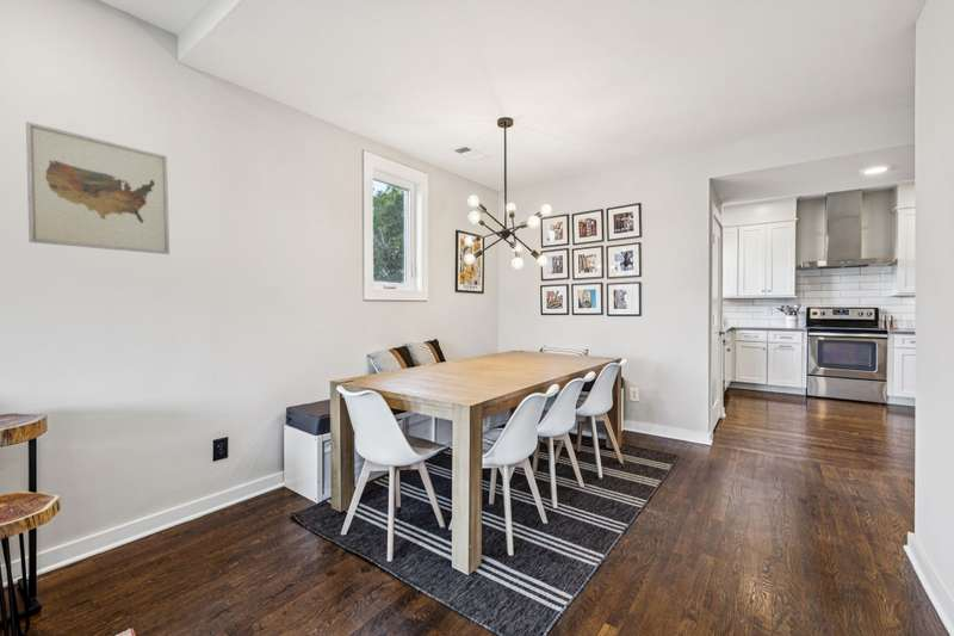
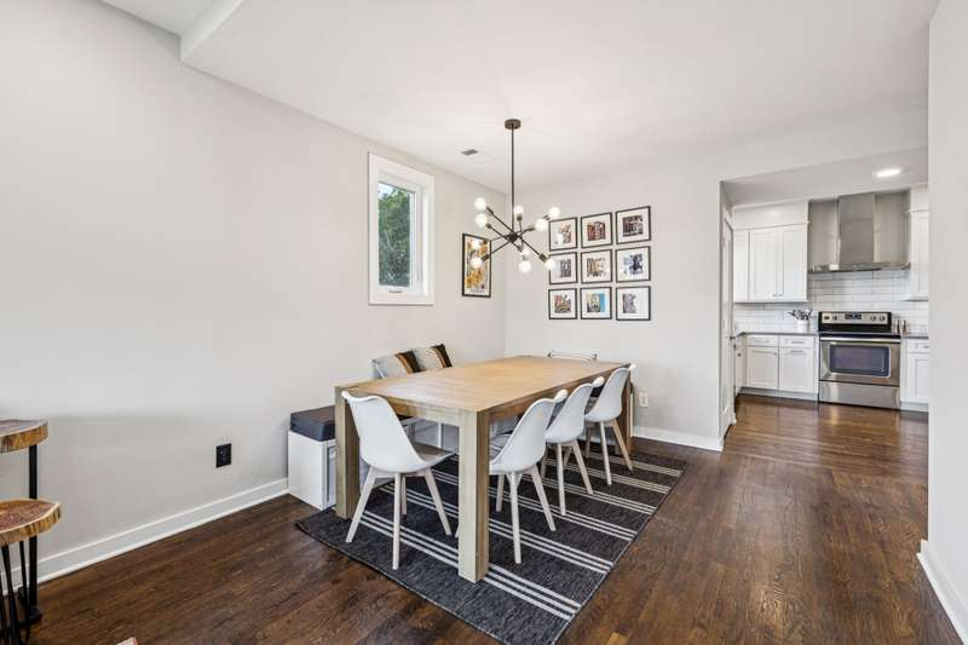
- wall art [25,121,171,255]
